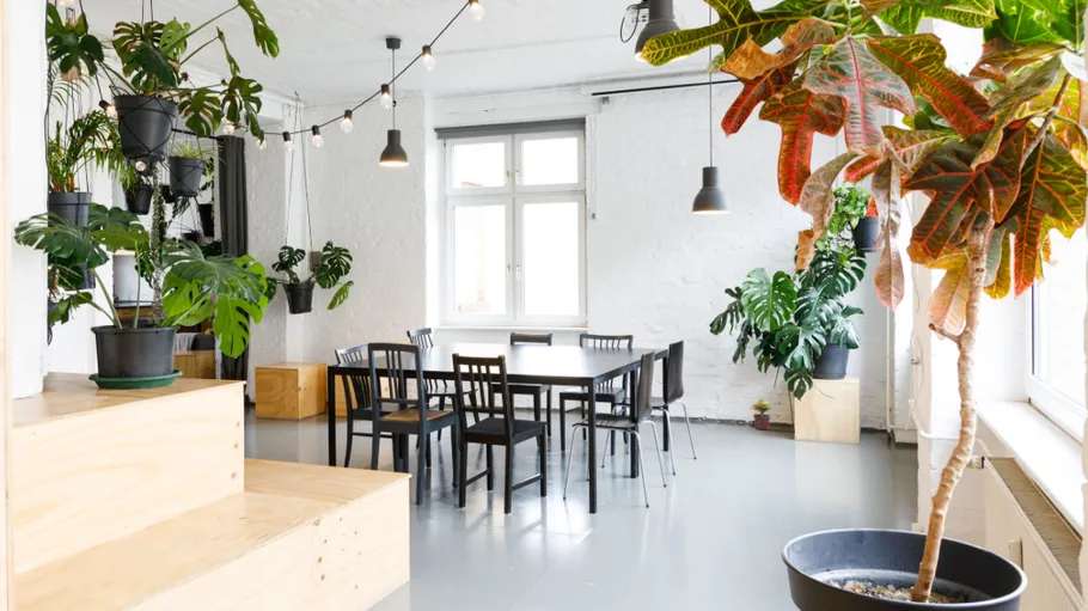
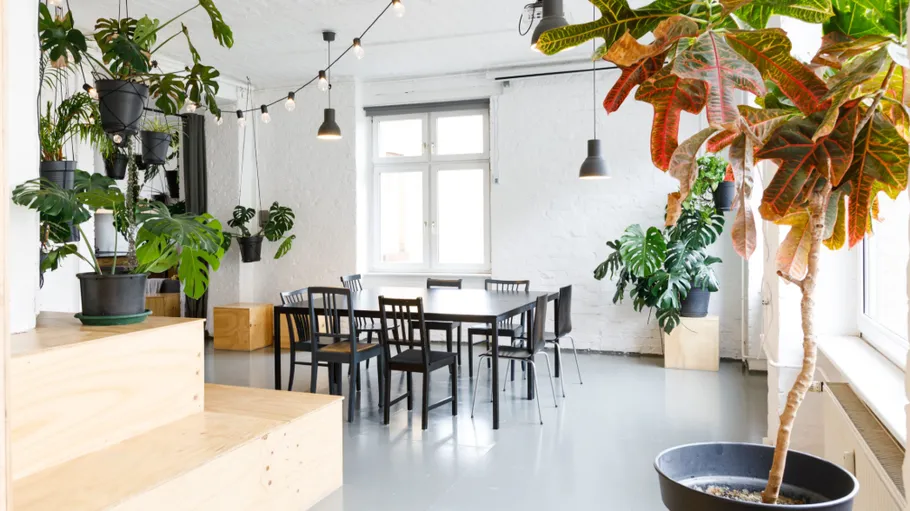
- potted plant [750,398,774,430]
